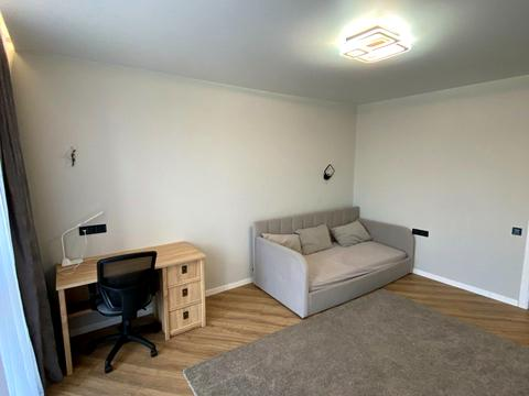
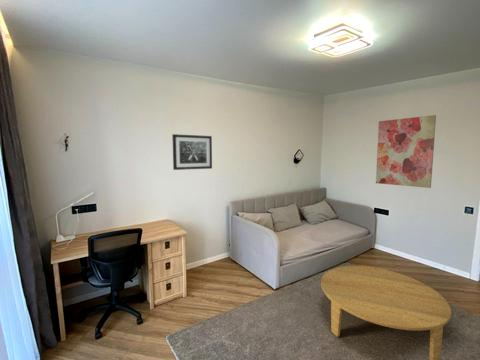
+ wall art [171,133,213,171]
+ wall art [375,114,437,189]
+ coffee table [320,265,452,360]
